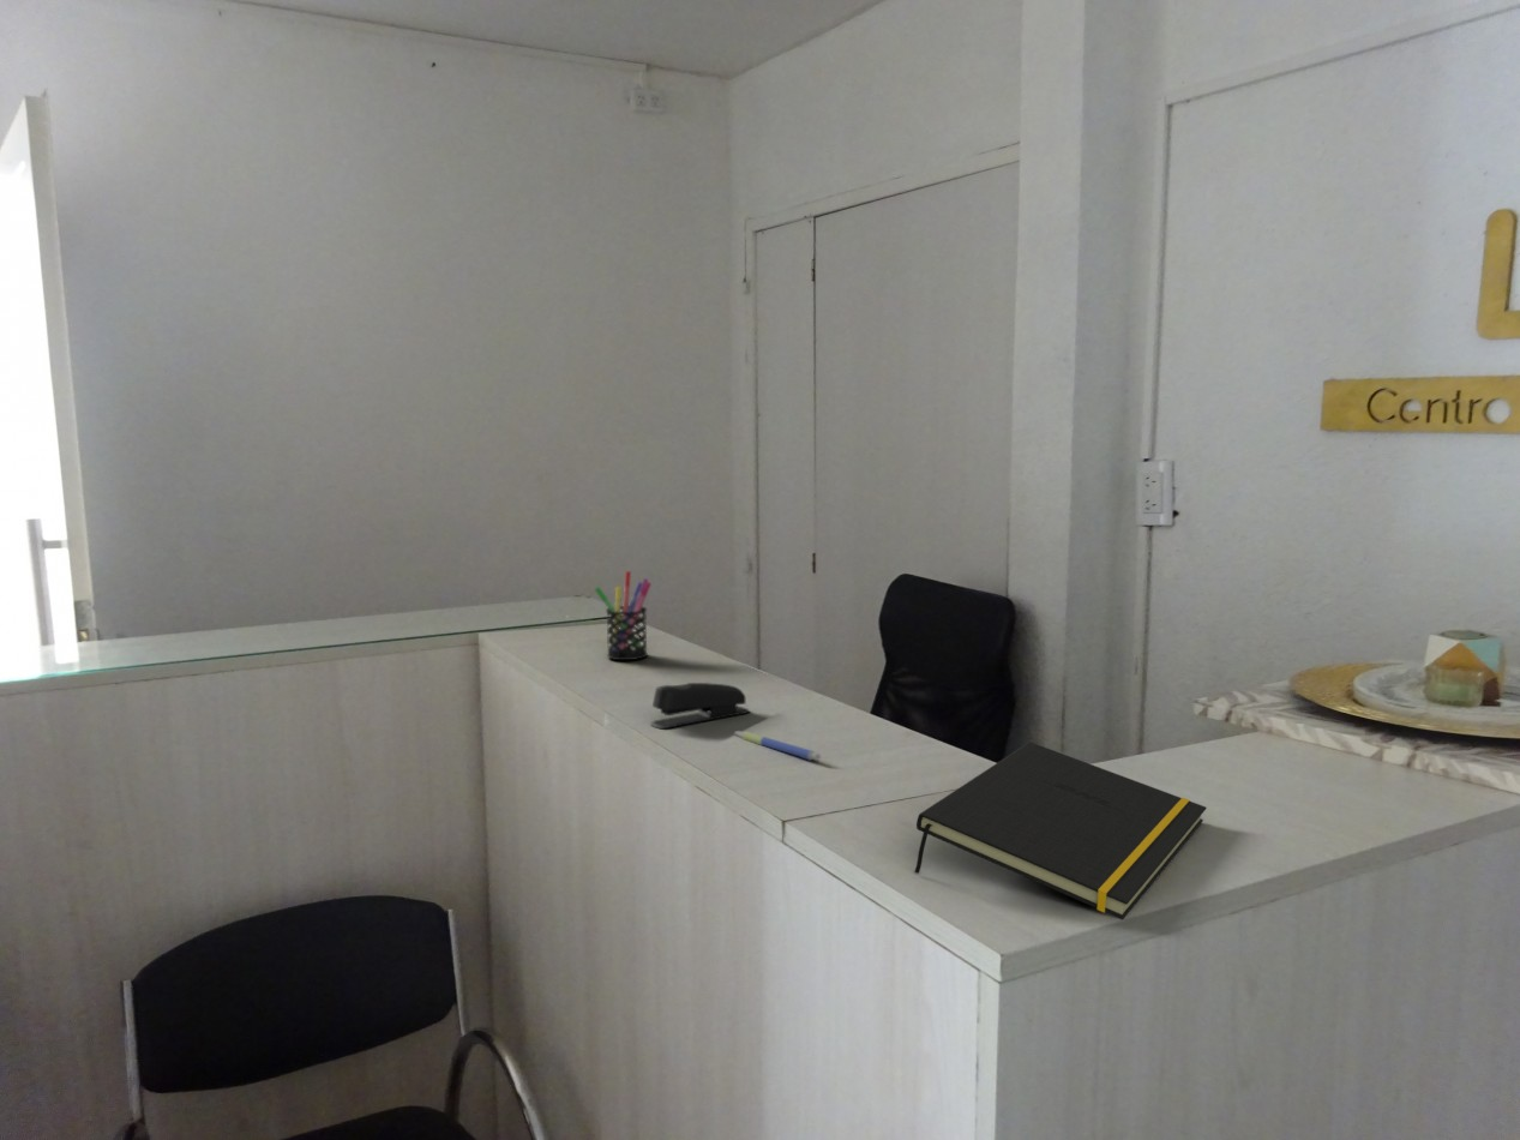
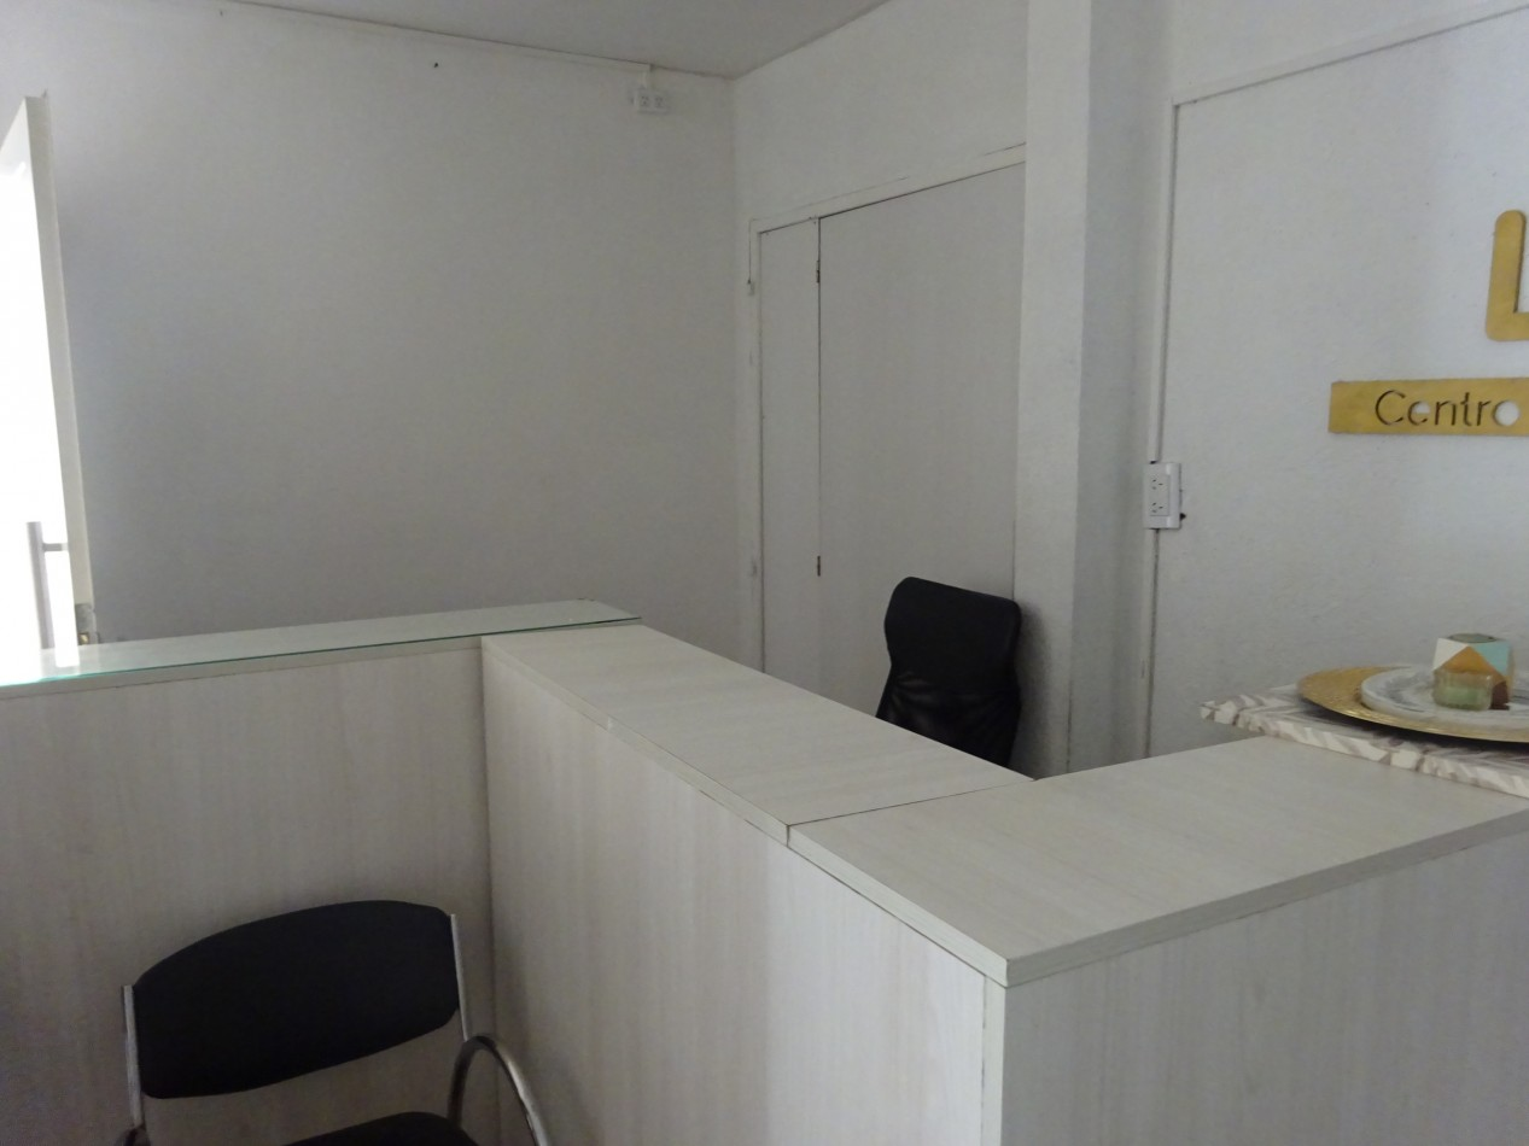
- pen [733,730,822,762]
- stapler [650,682,751,730]
- notepad [913,740,1208,920]
- pen holder [594,570,653,661]
